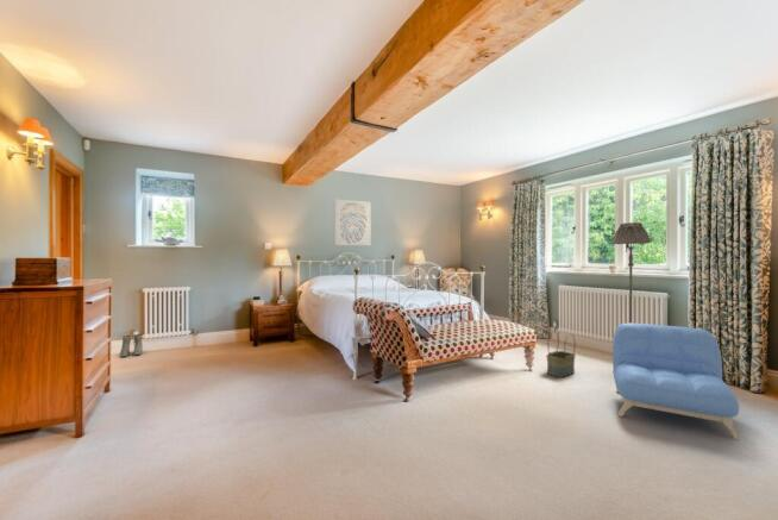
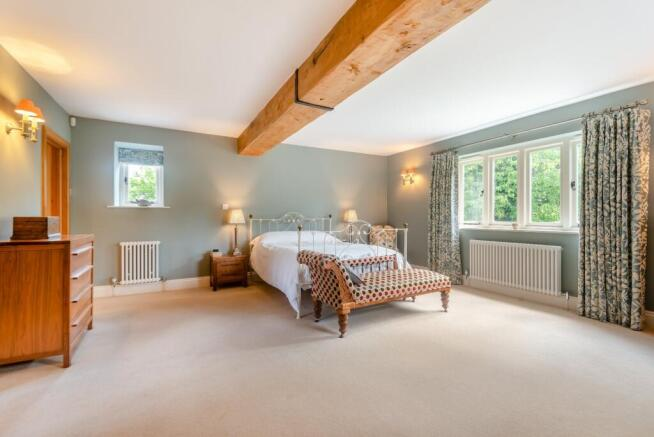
- boots [119,333,144,358]
- floor lamp [610,221,652,324]
- wall art [333,198,372,246]
- basket [545,330,577,378]
- armchair [611,322,741,441]
